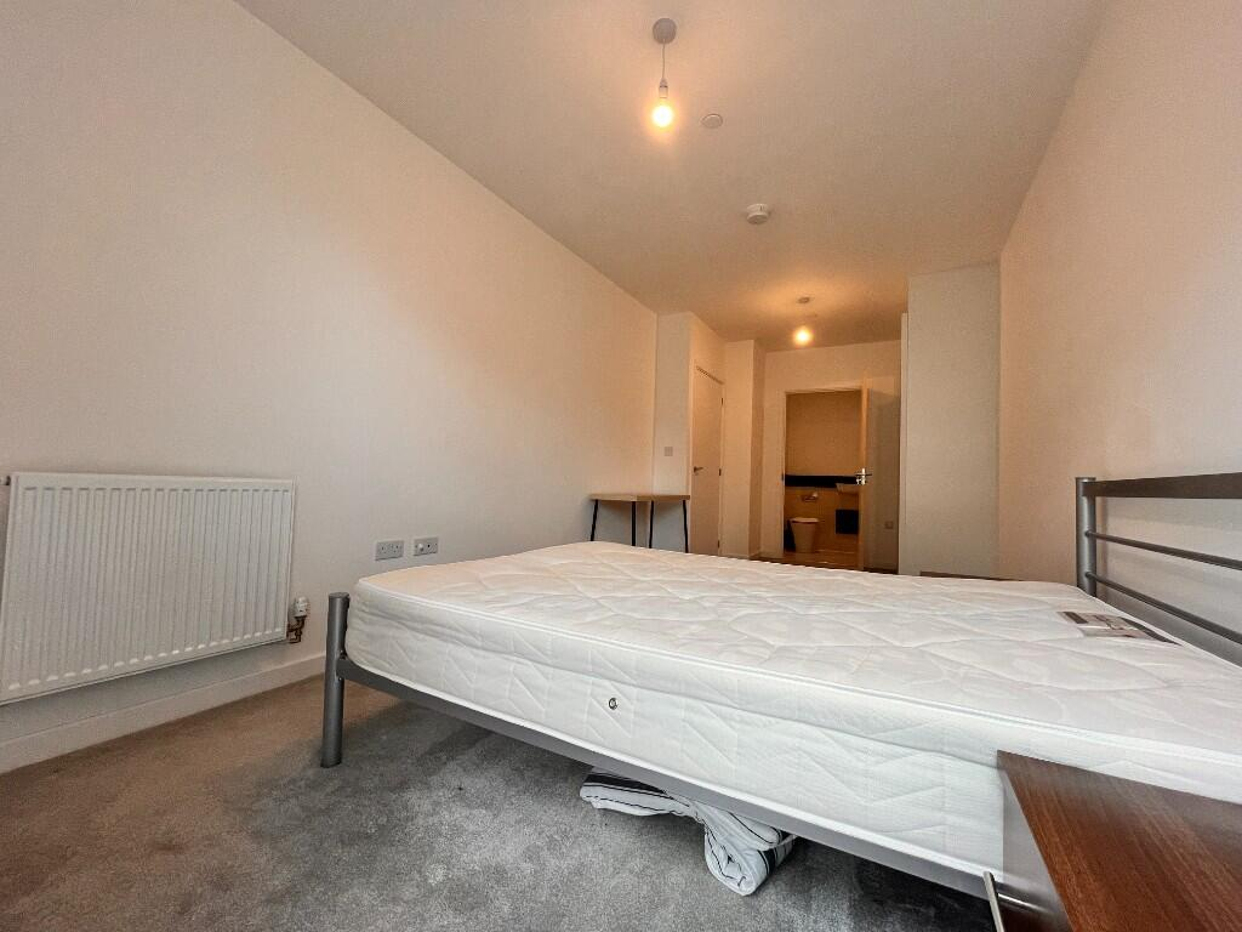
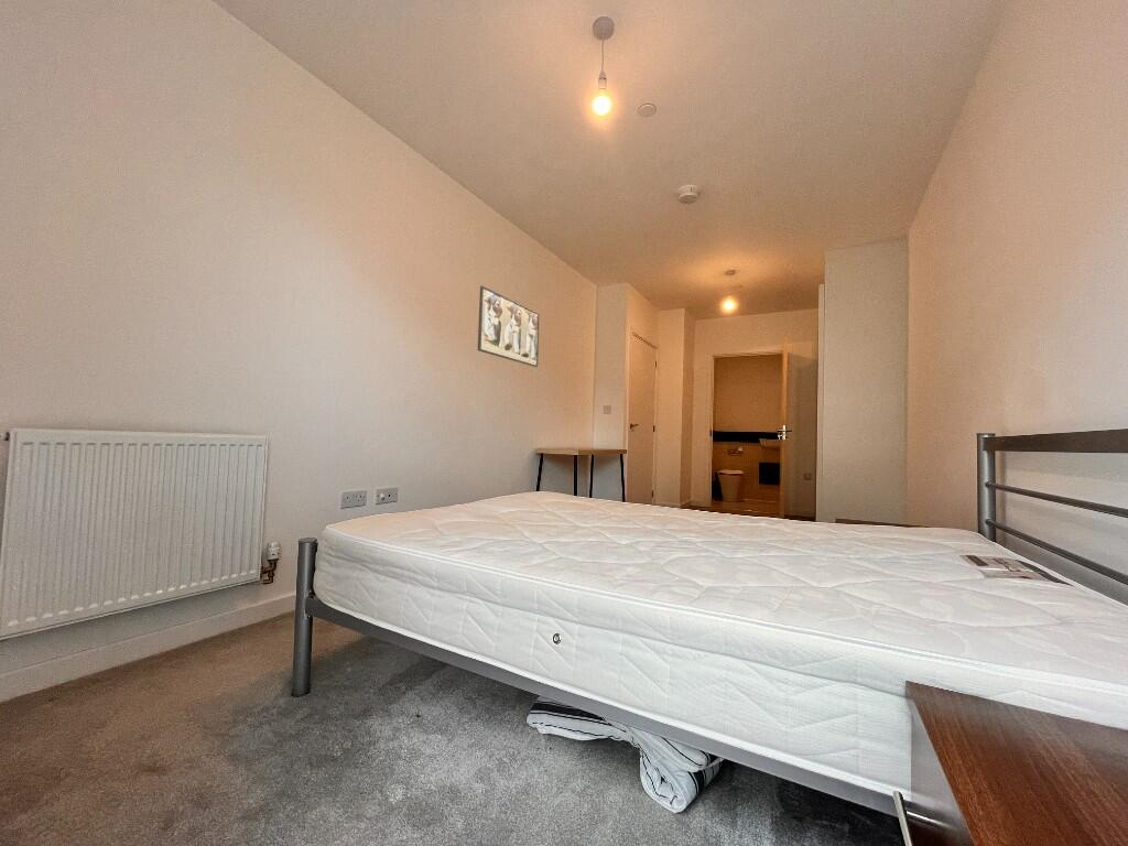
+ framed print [477,285,541,368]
